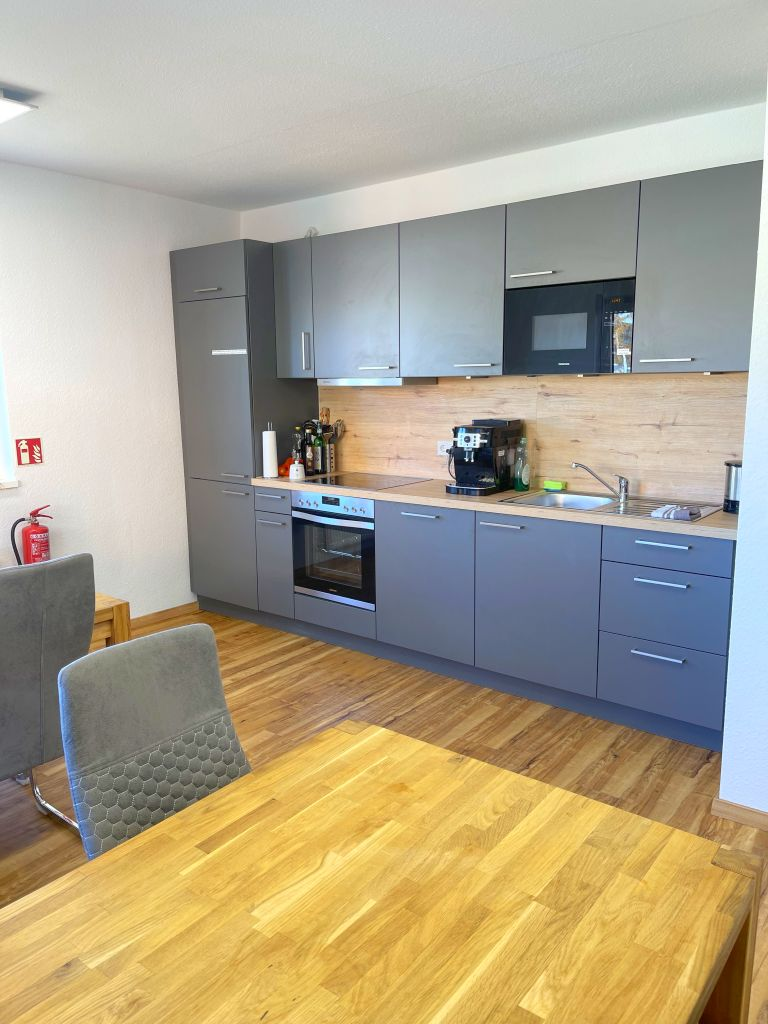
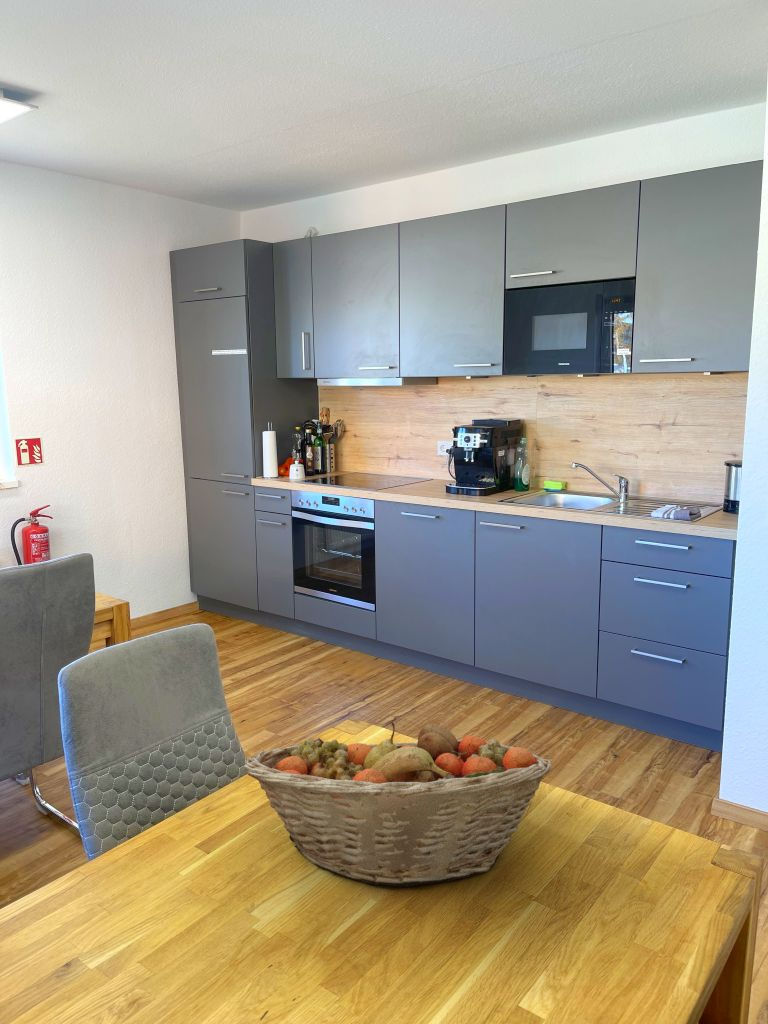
+ fruit basket [243,721,553,888]
